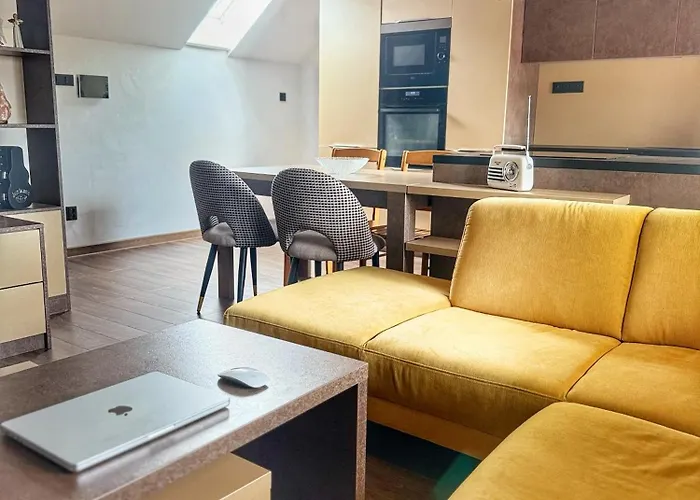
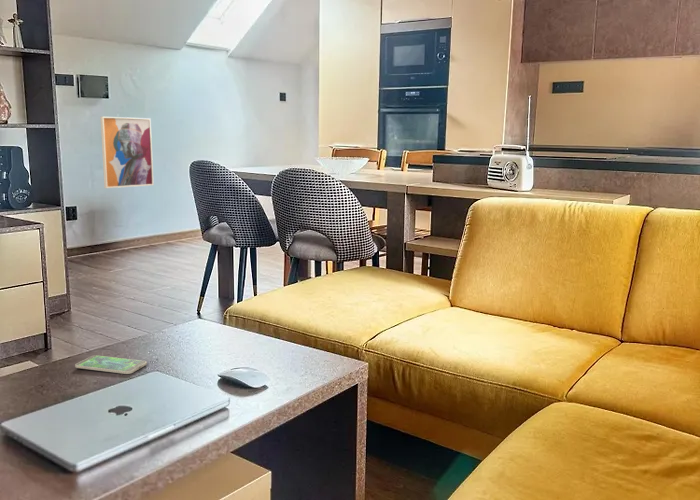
+ wall art [99,116,155,189]
+ smartphone [74,354,148,375]
